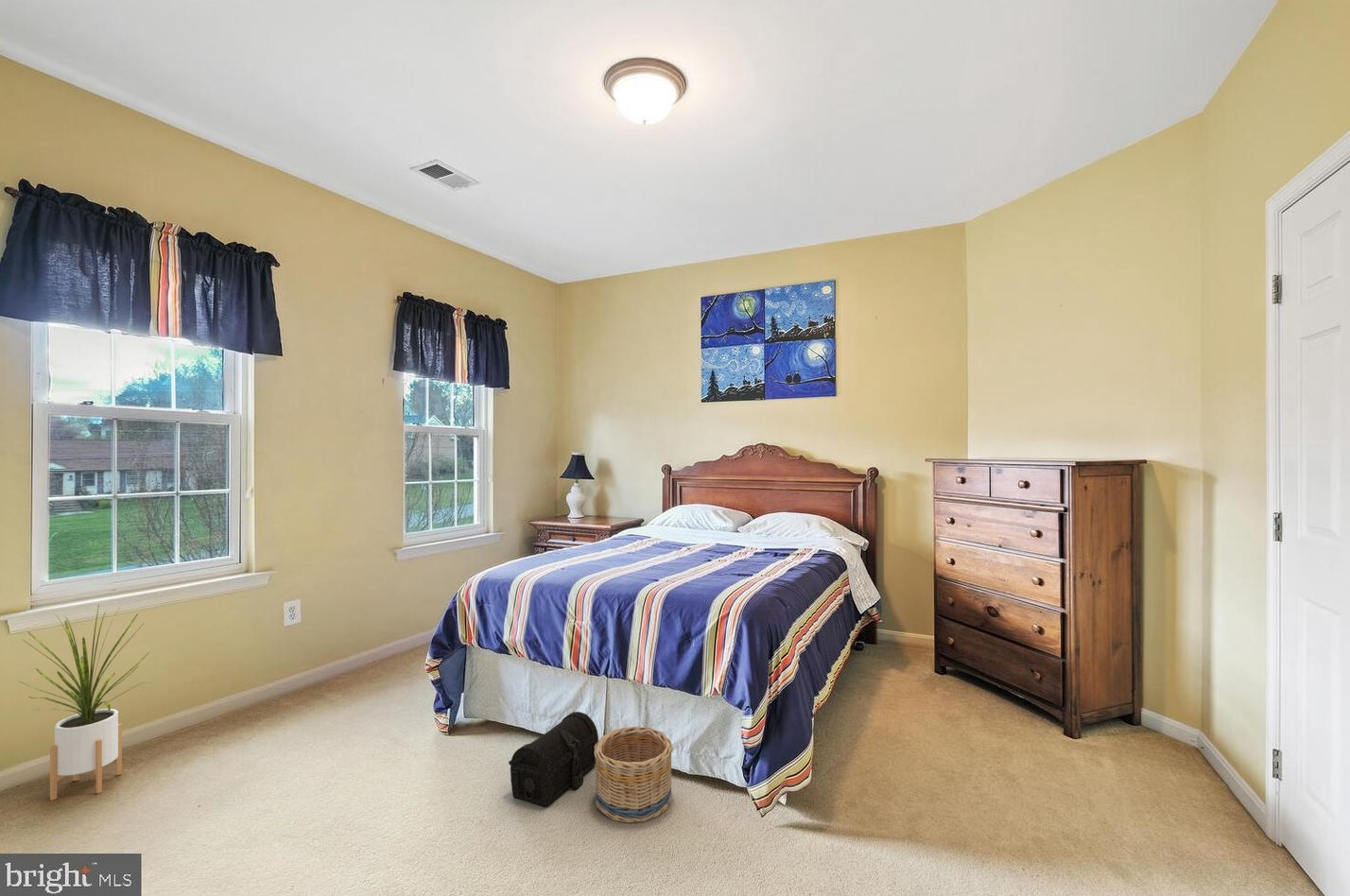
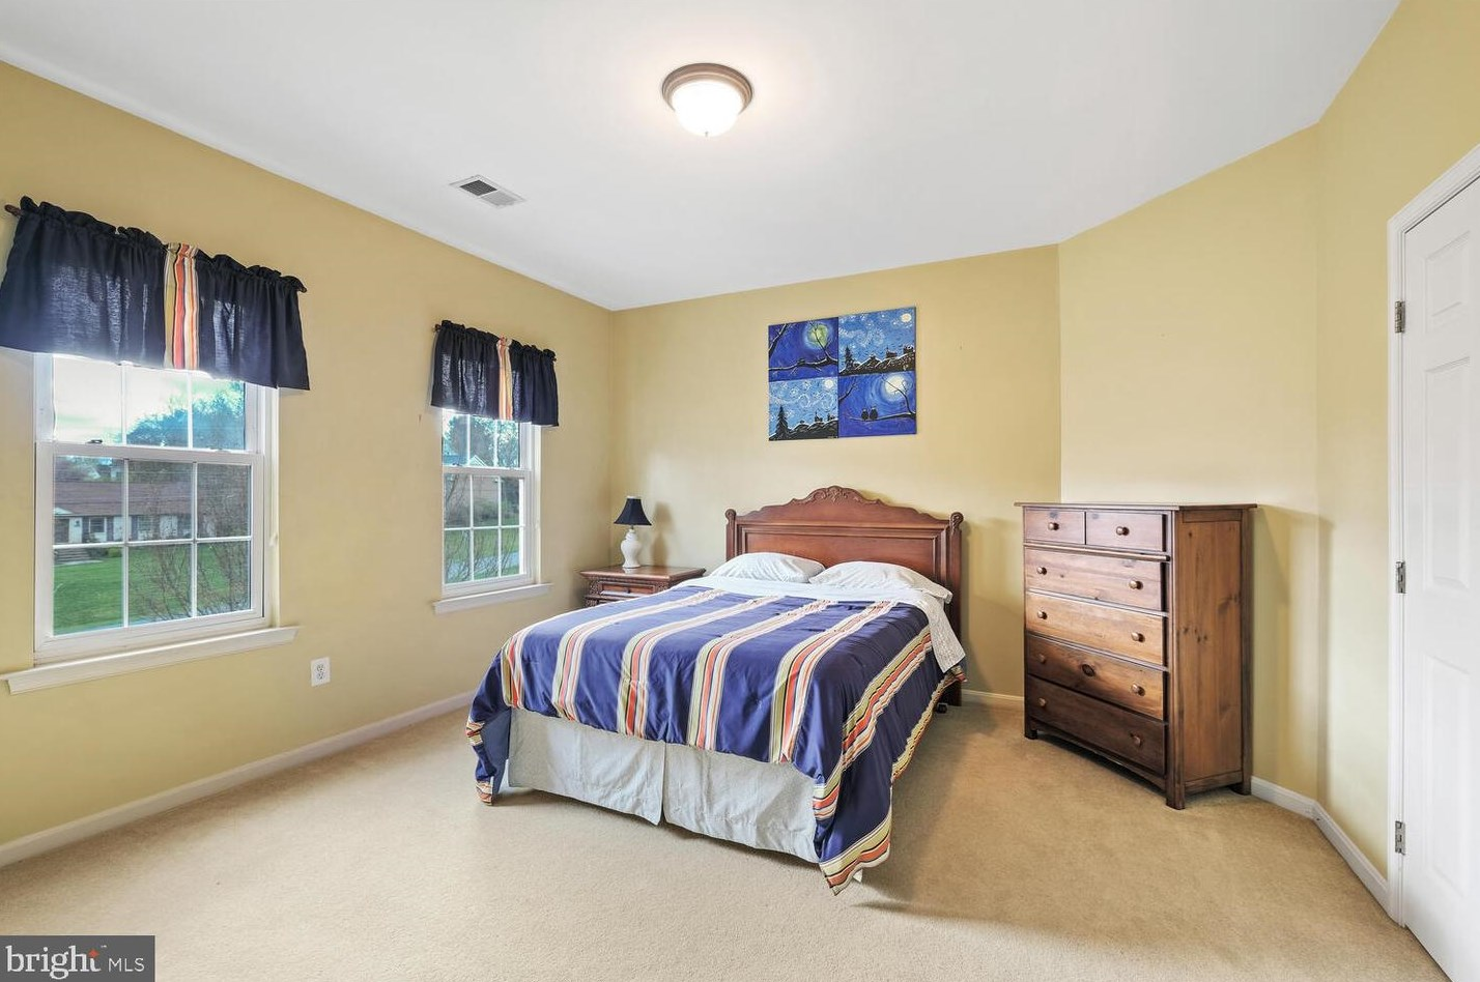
- basket [595,726,674,824]
- treasure chest [508,711,599,807]
- house plant [18,604,151,801]
